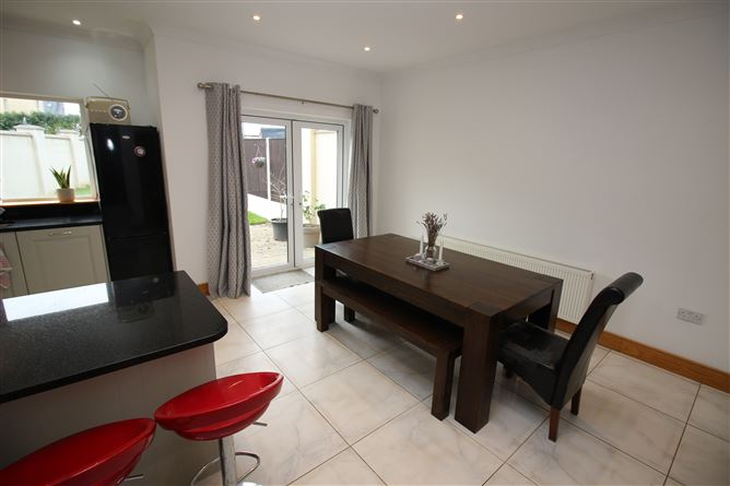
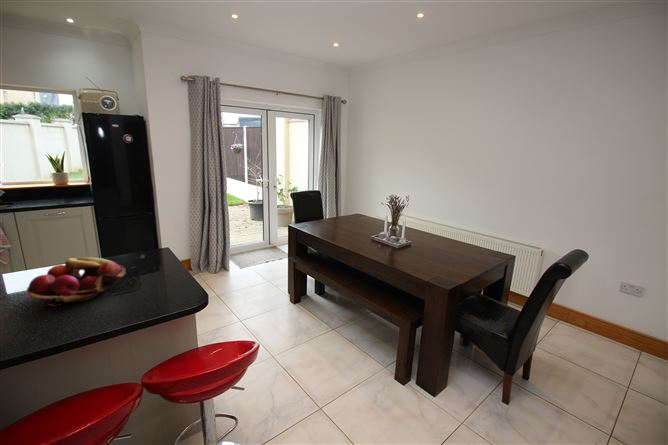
+ fruit basket [26,256,127,307]
